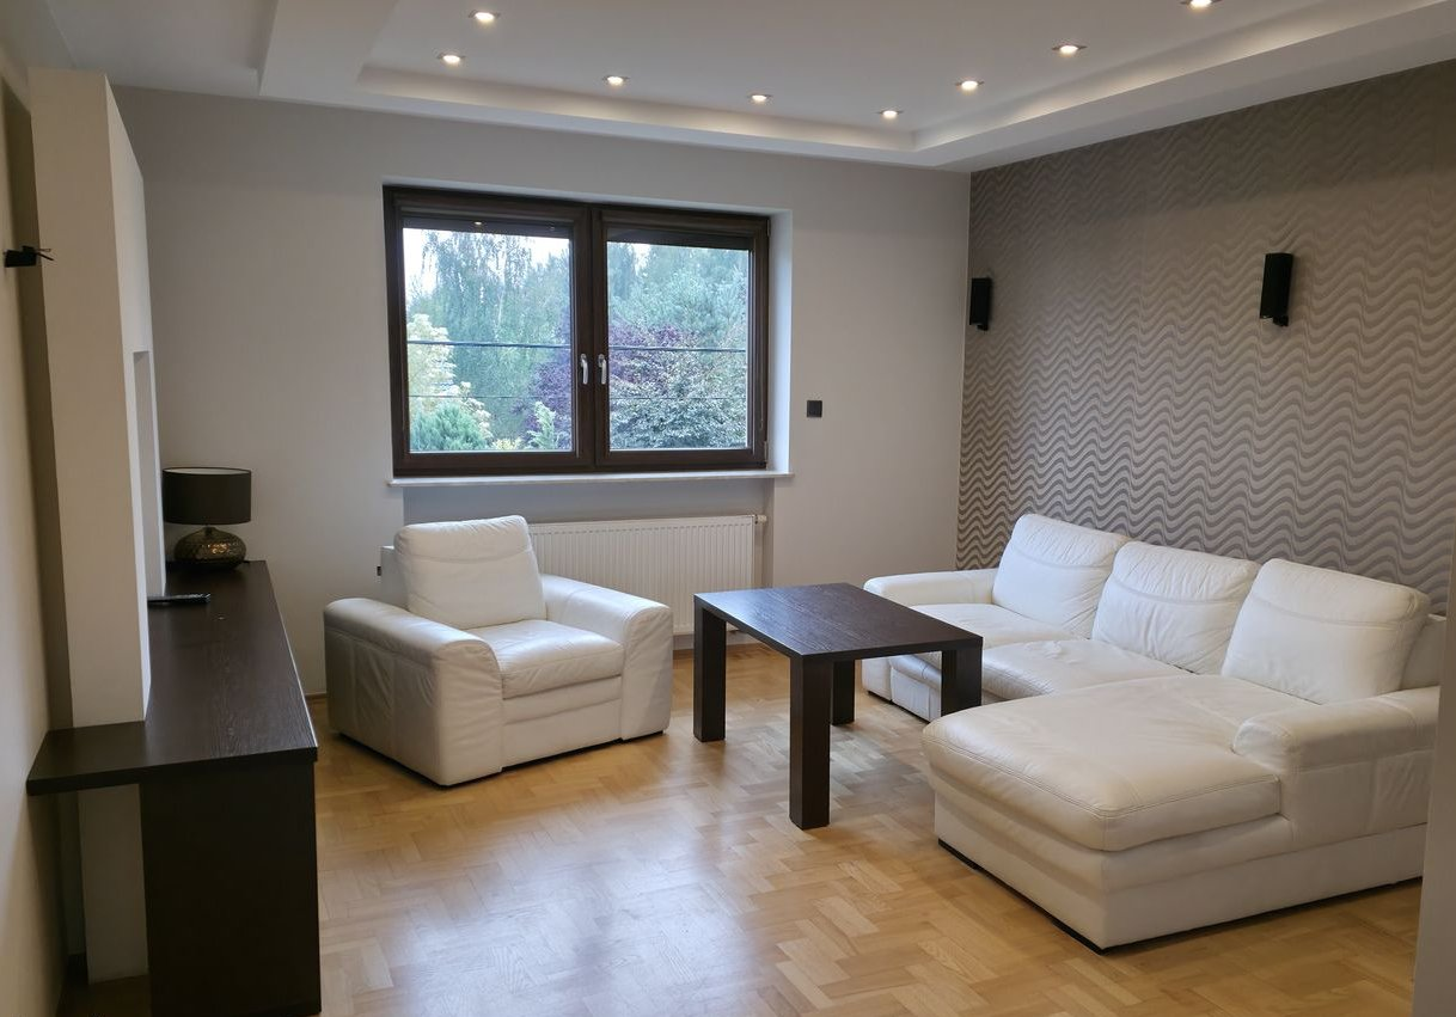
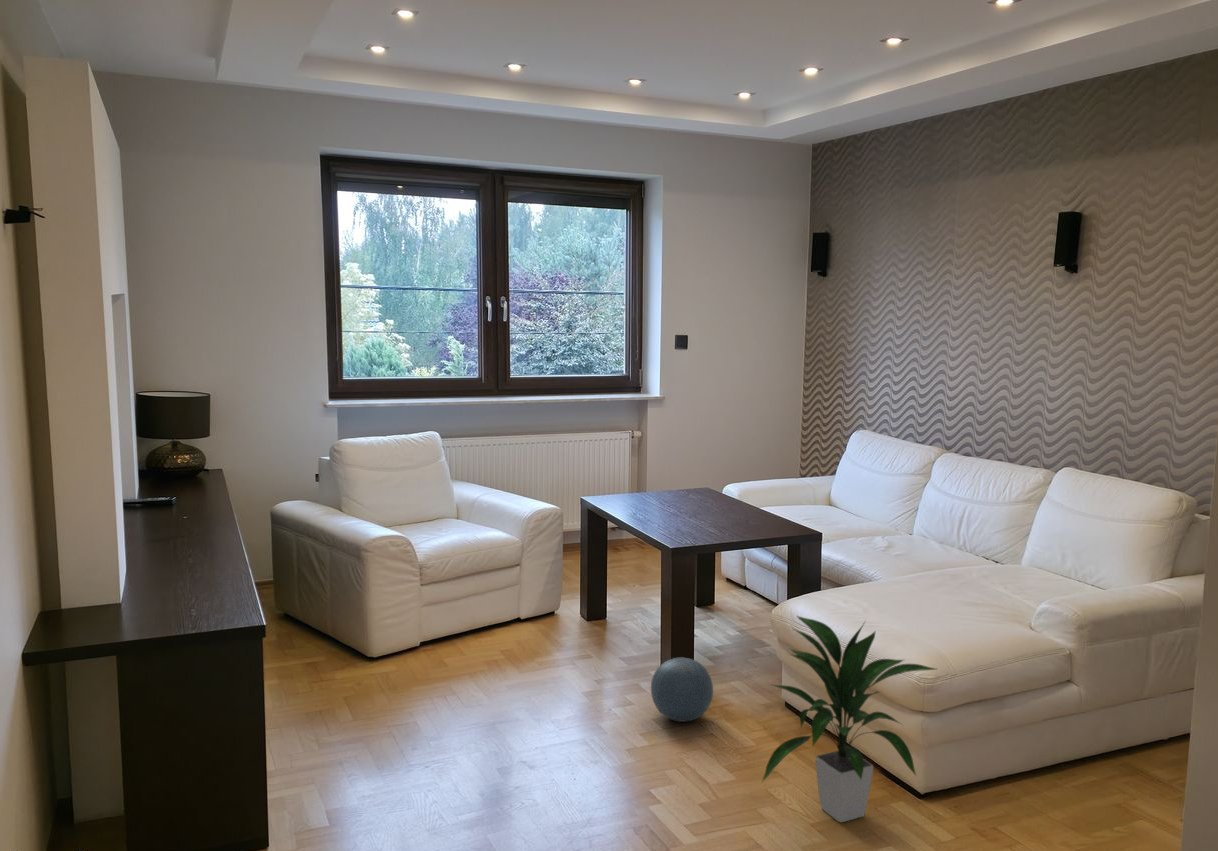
+ indoor plant [760,614,937,823]
+ ball [650,656,714,723]
